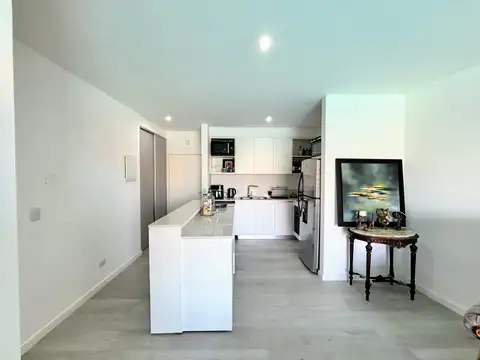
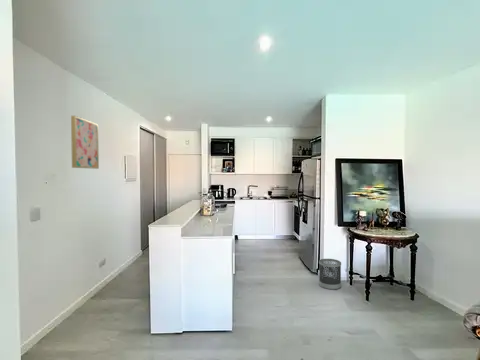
+ wastebasket [318,258,342,291]
+ wall art [70,115,100,170]
